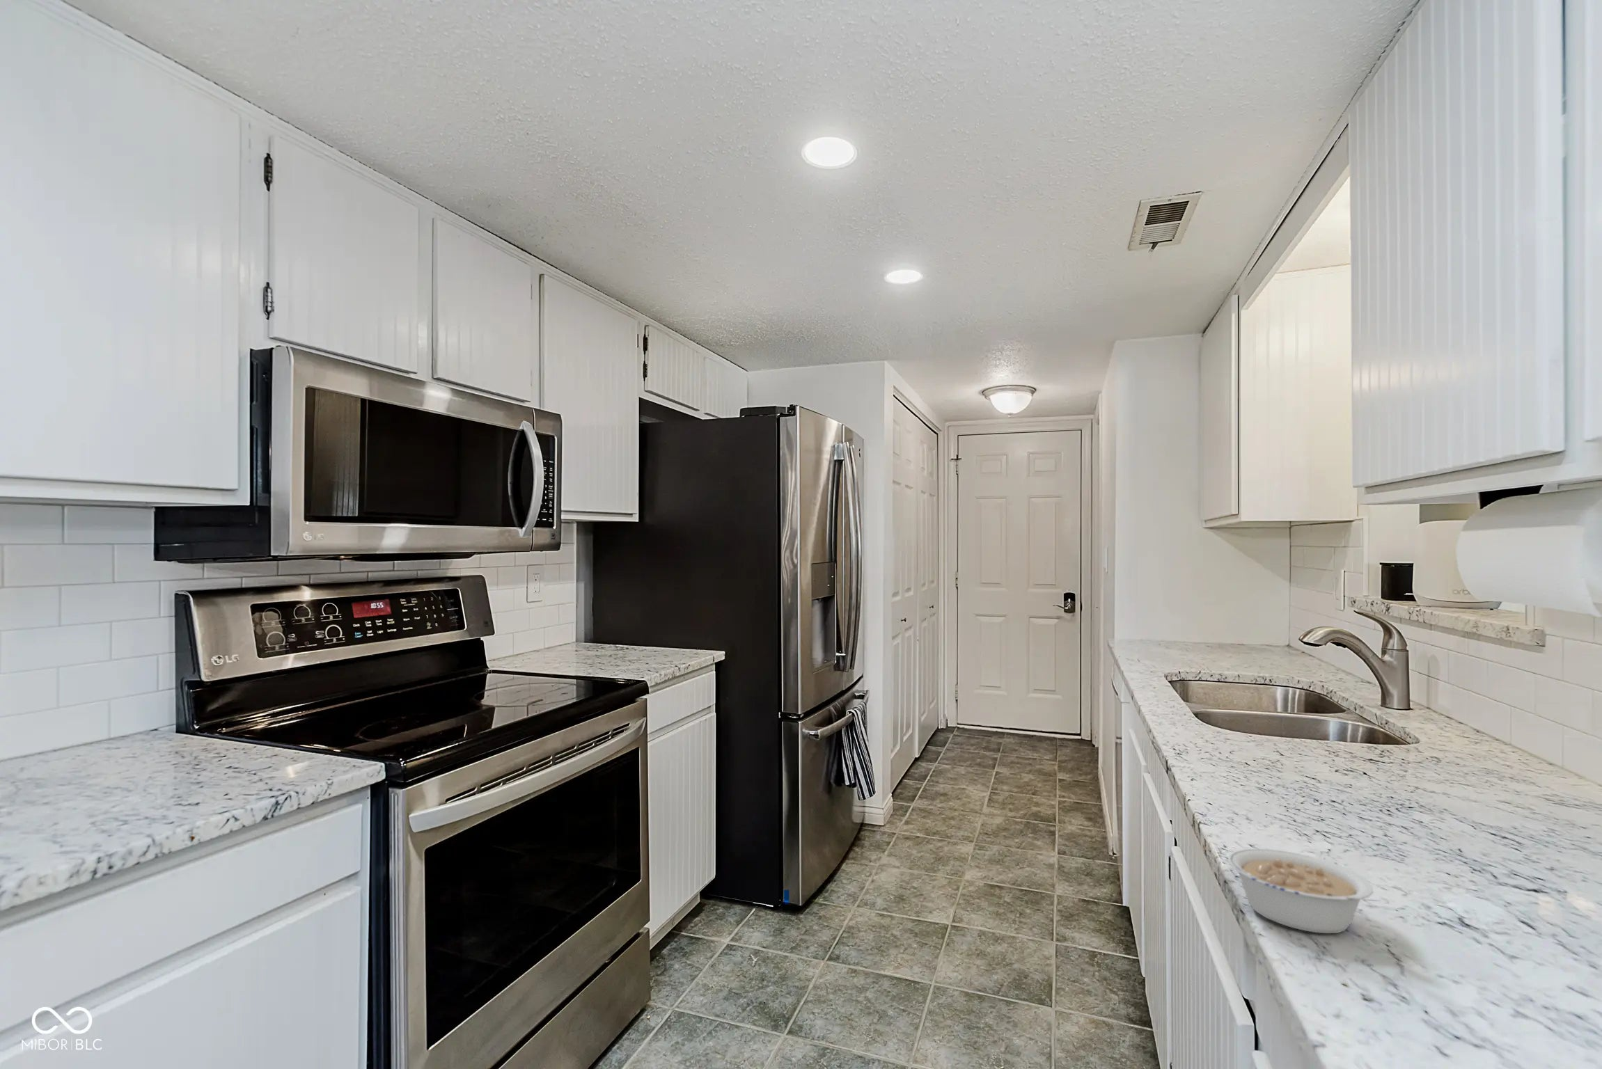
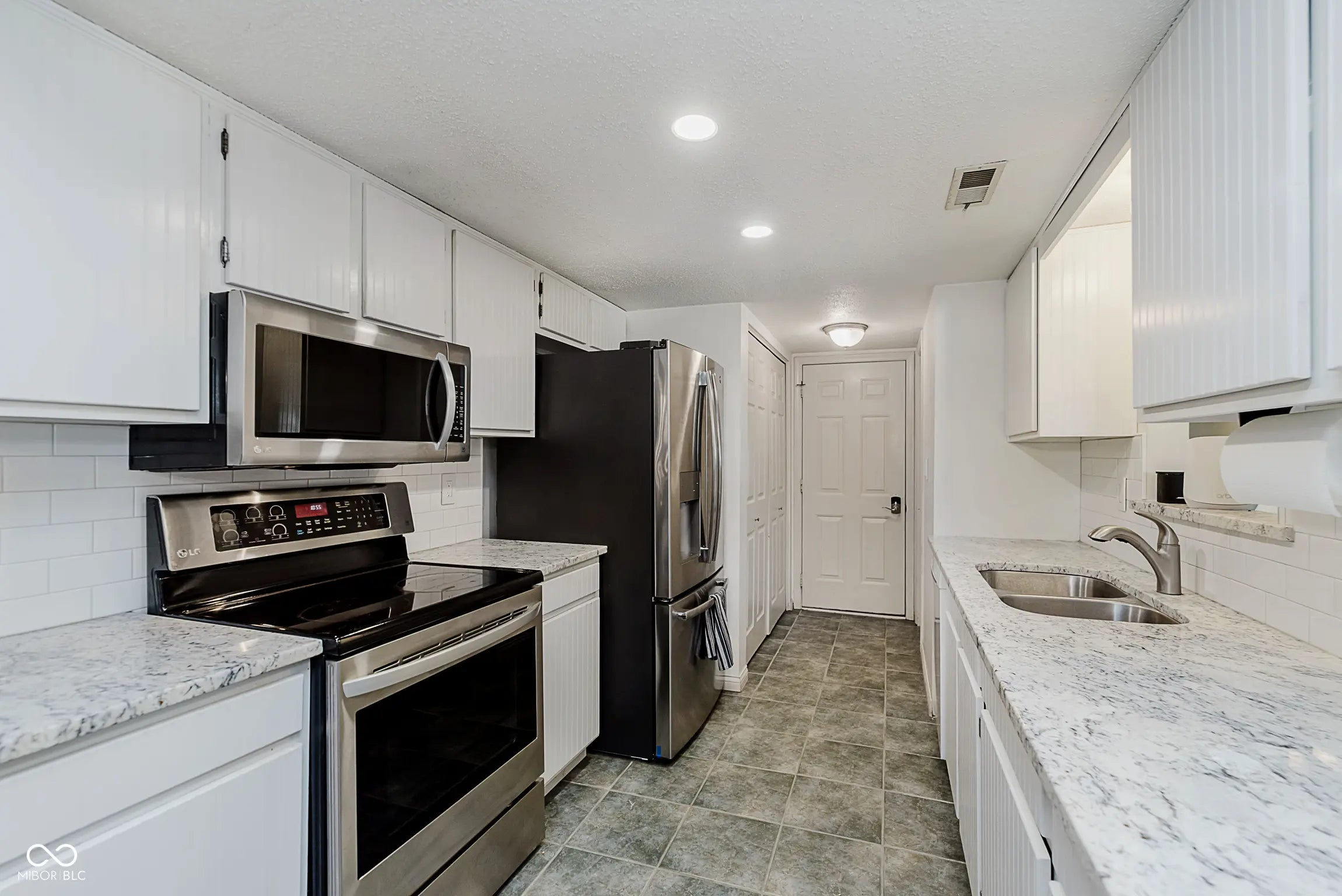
- legume [1227,848,1382,934]
